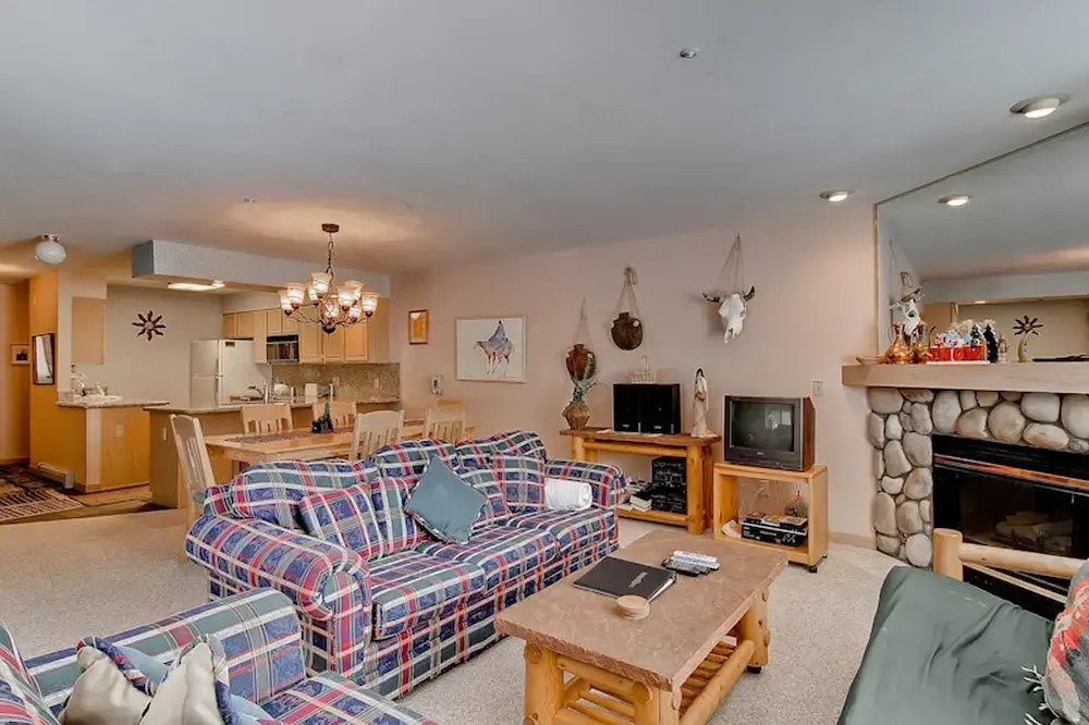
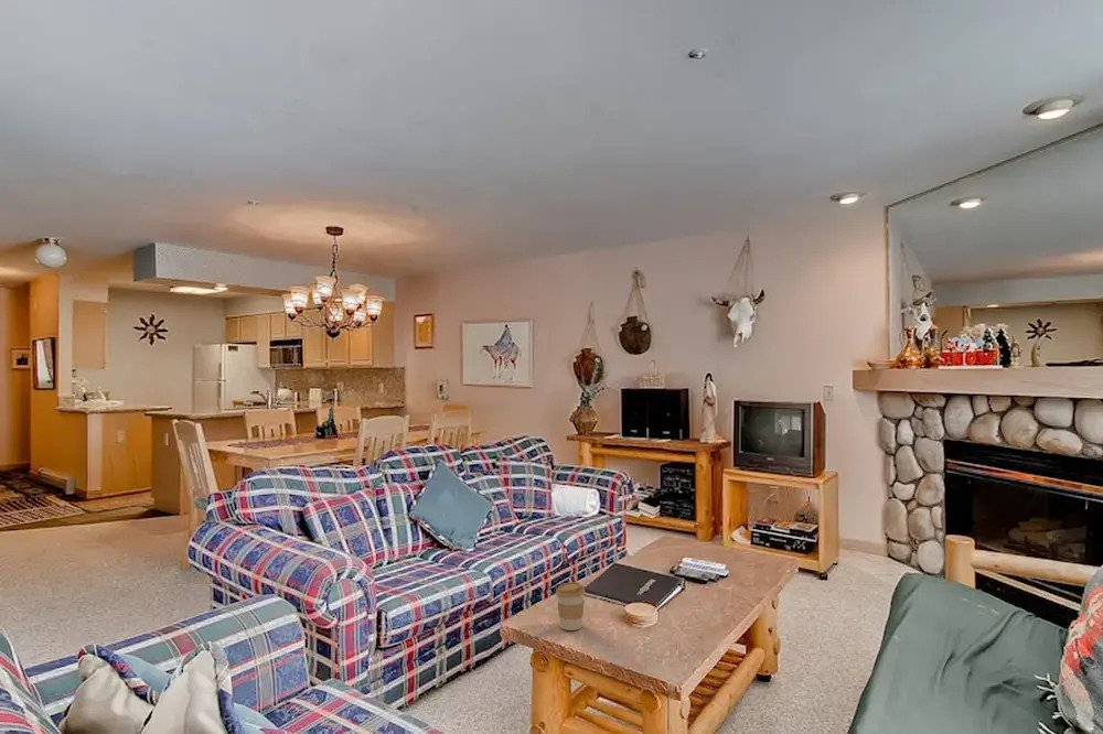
+ coffee cup [555,581,586,632]
